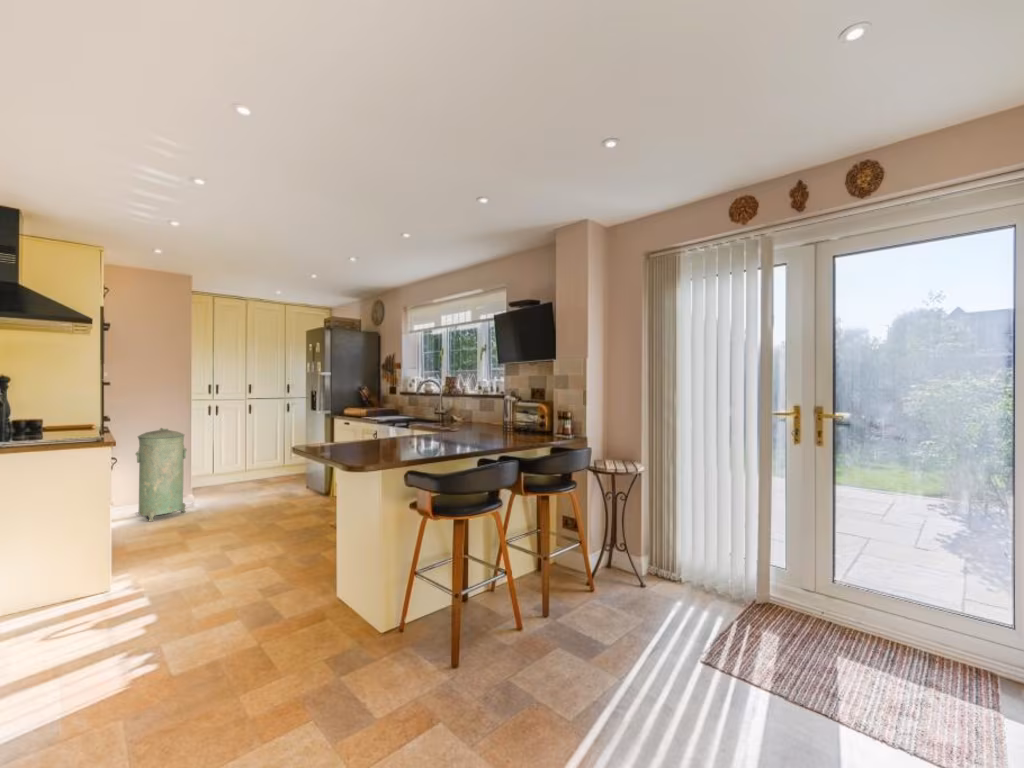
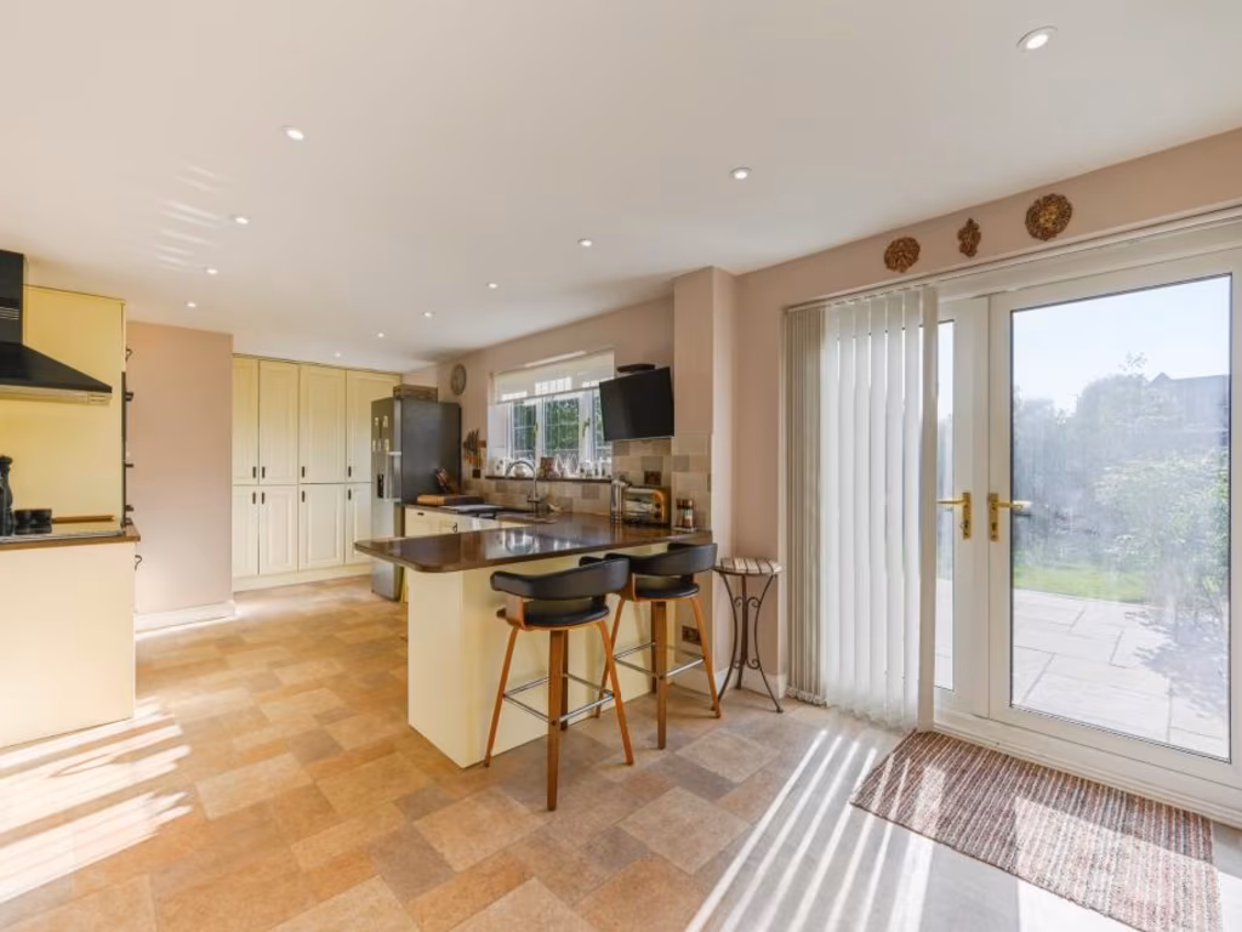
- trash can [134,427,188,523]
